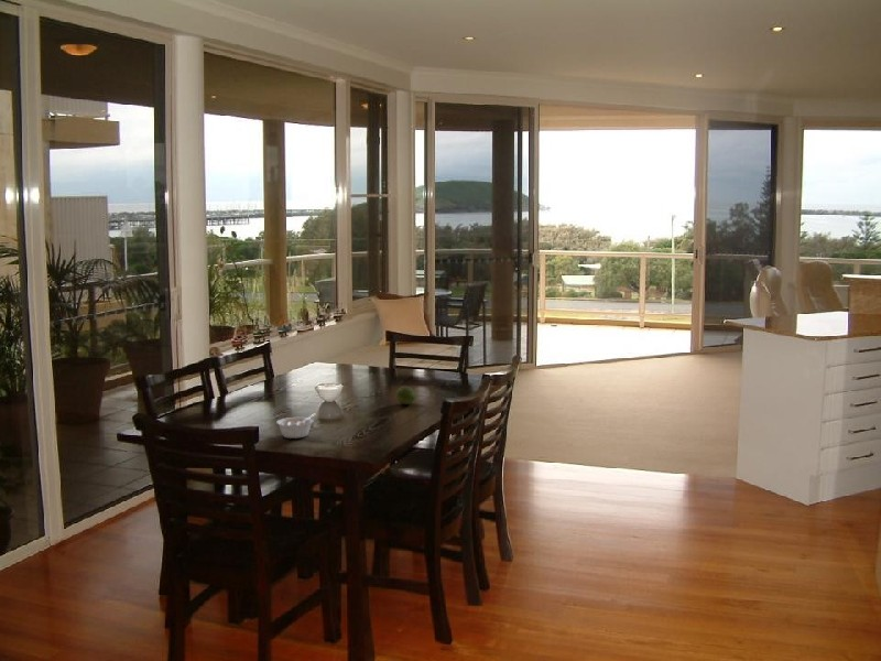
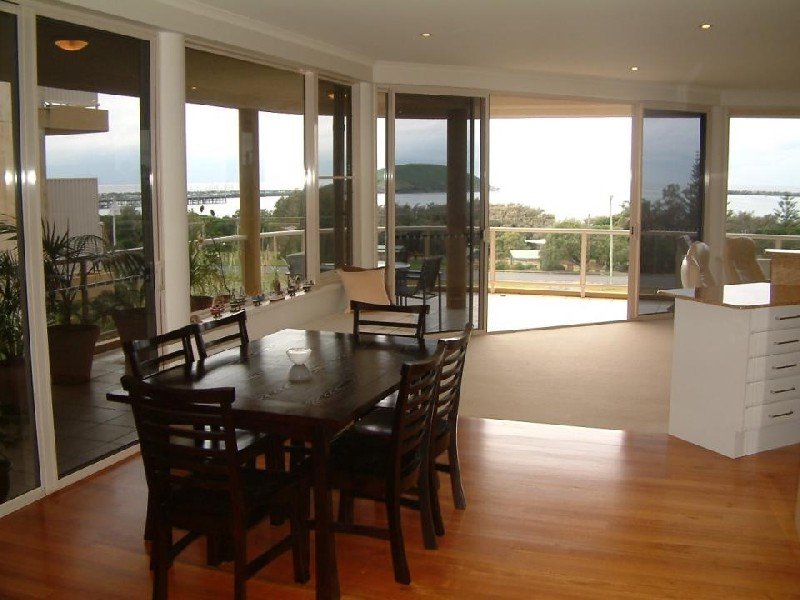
- legume [275,413,316,440]
- fruit [394,386,417,405]
